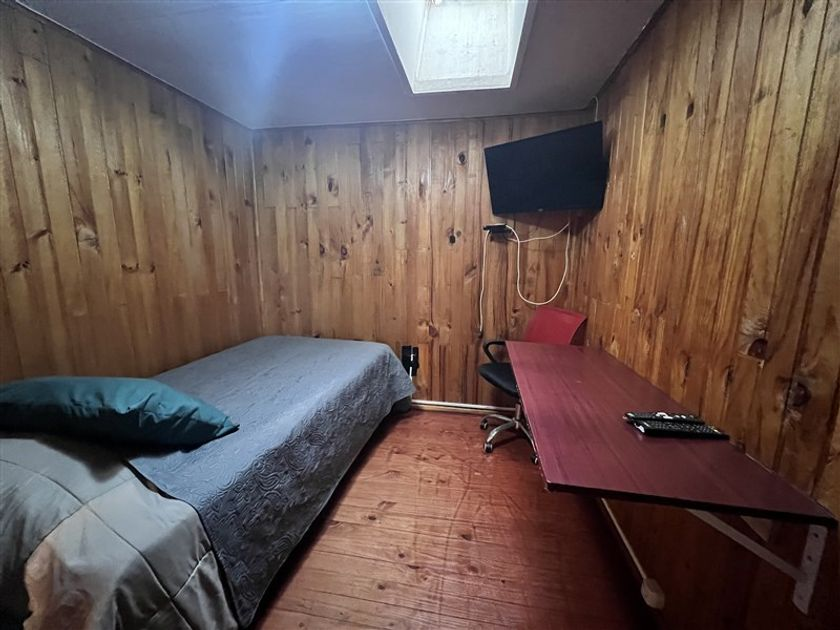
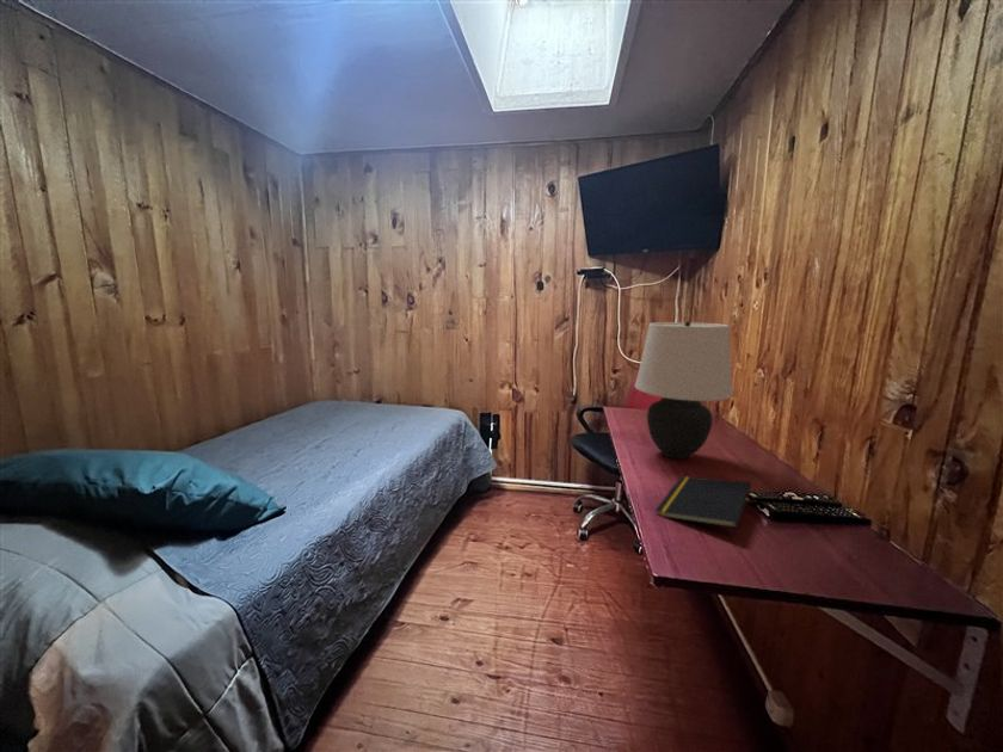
+ notepad [654,475,752,529]
+ table lamp [634,321,734,460]
